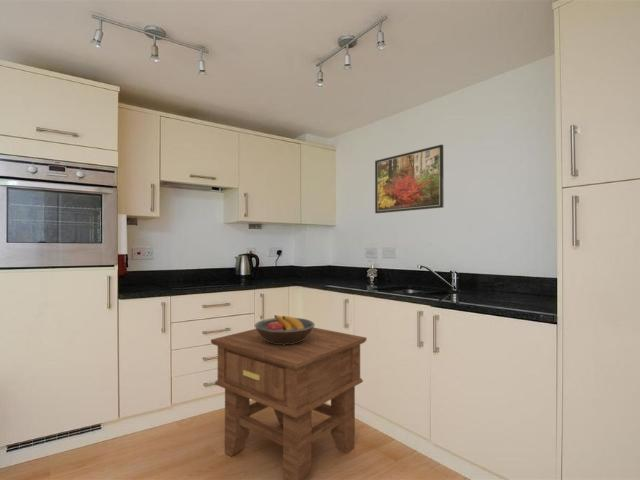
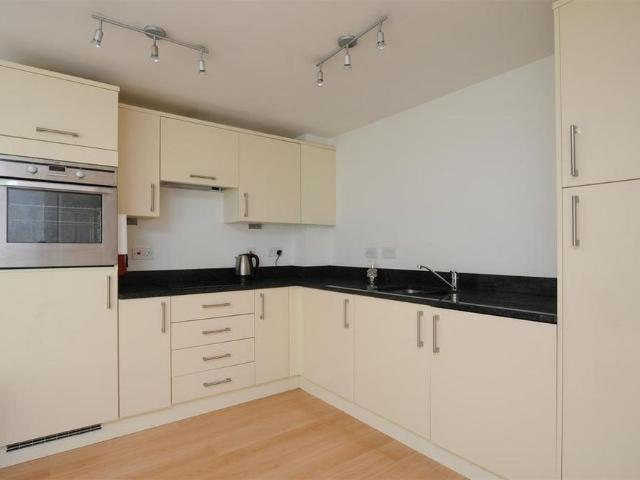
- fruit bowl [254,314,316,345]
- side table [210,327,367,480]
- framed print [374,144,445,214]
